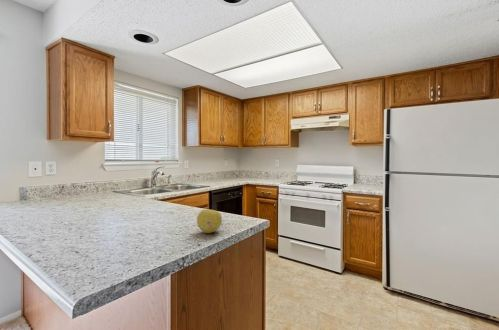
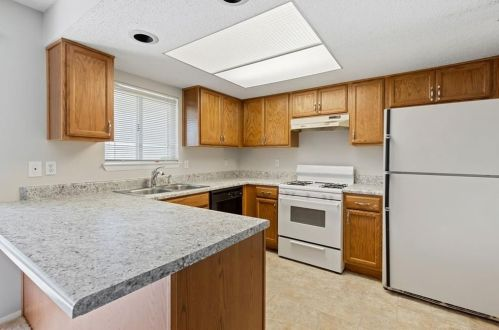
- fruit [196,208,223,234]
